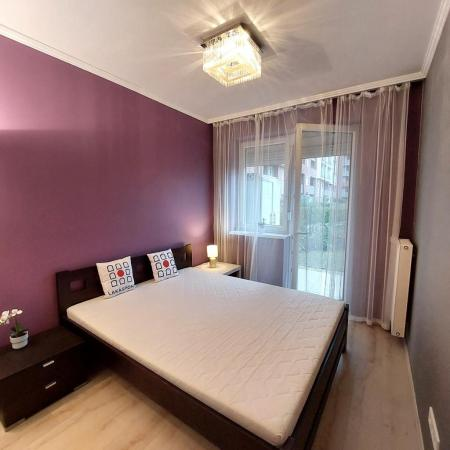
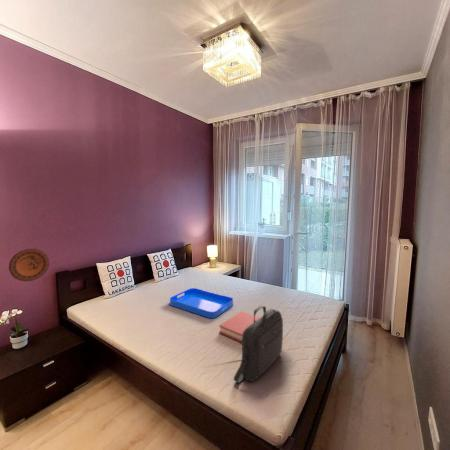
+ serving tray [169,287,234,319]
+ hardback book [218,310,261,343]
+ laptop bag [233,305,284,384]
+ decorative plate [8,248,50,282]
